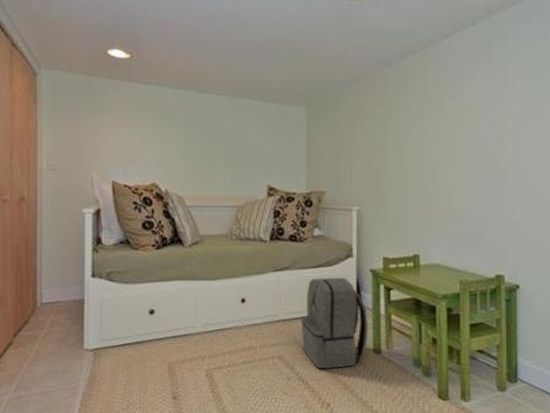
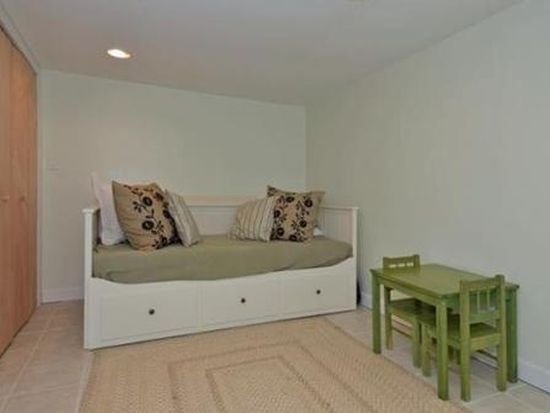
- backpack [300,277,369,369]
